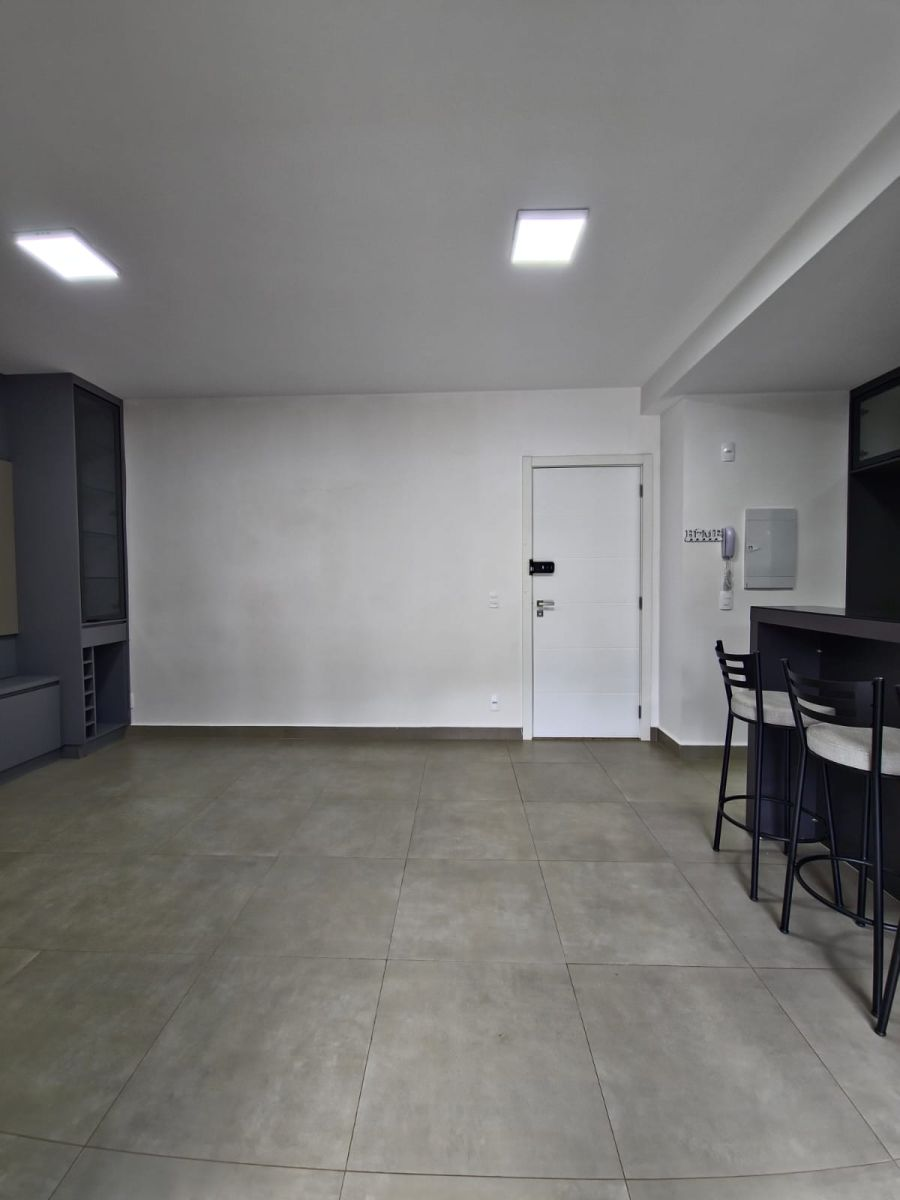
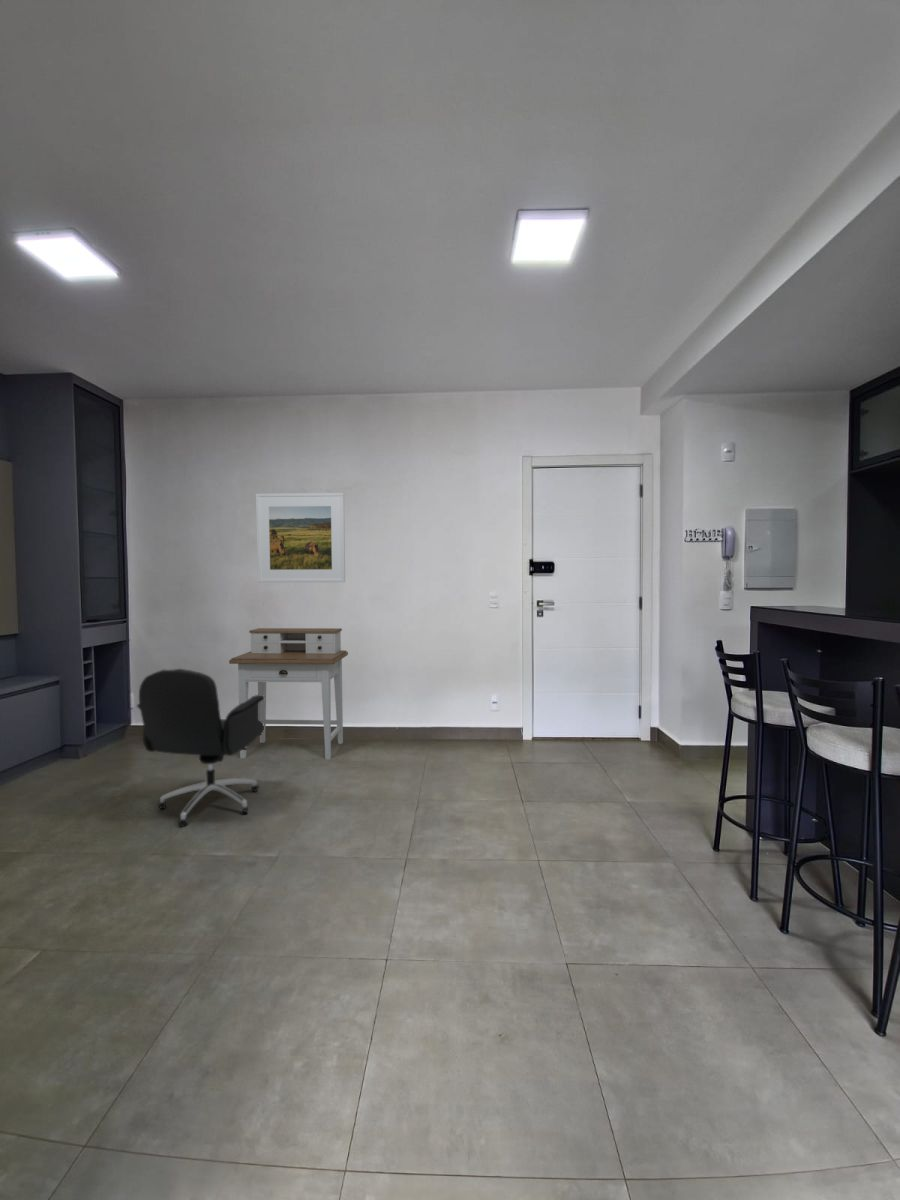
+ desk [228,627,349,760]
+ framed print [255,492,346,583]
+ office chair [136,668,265,828]
